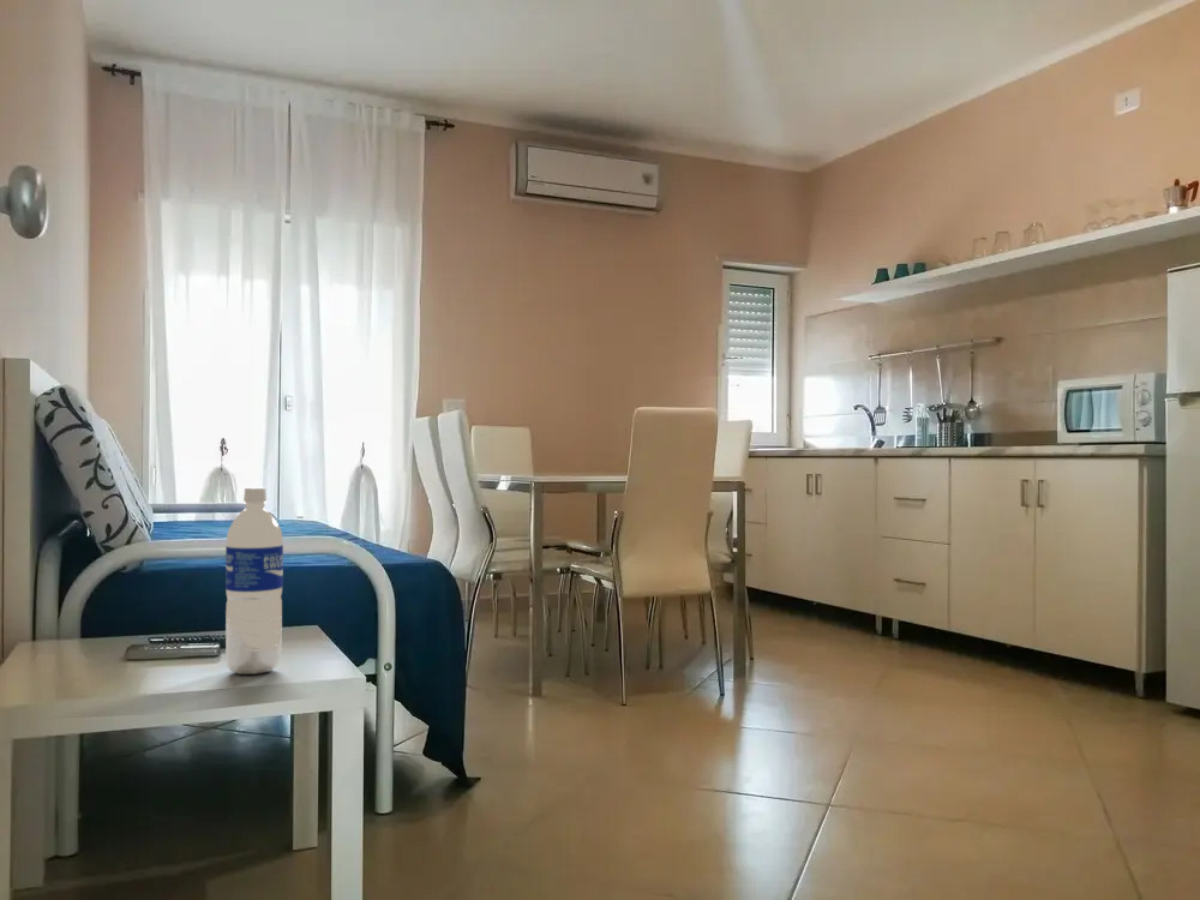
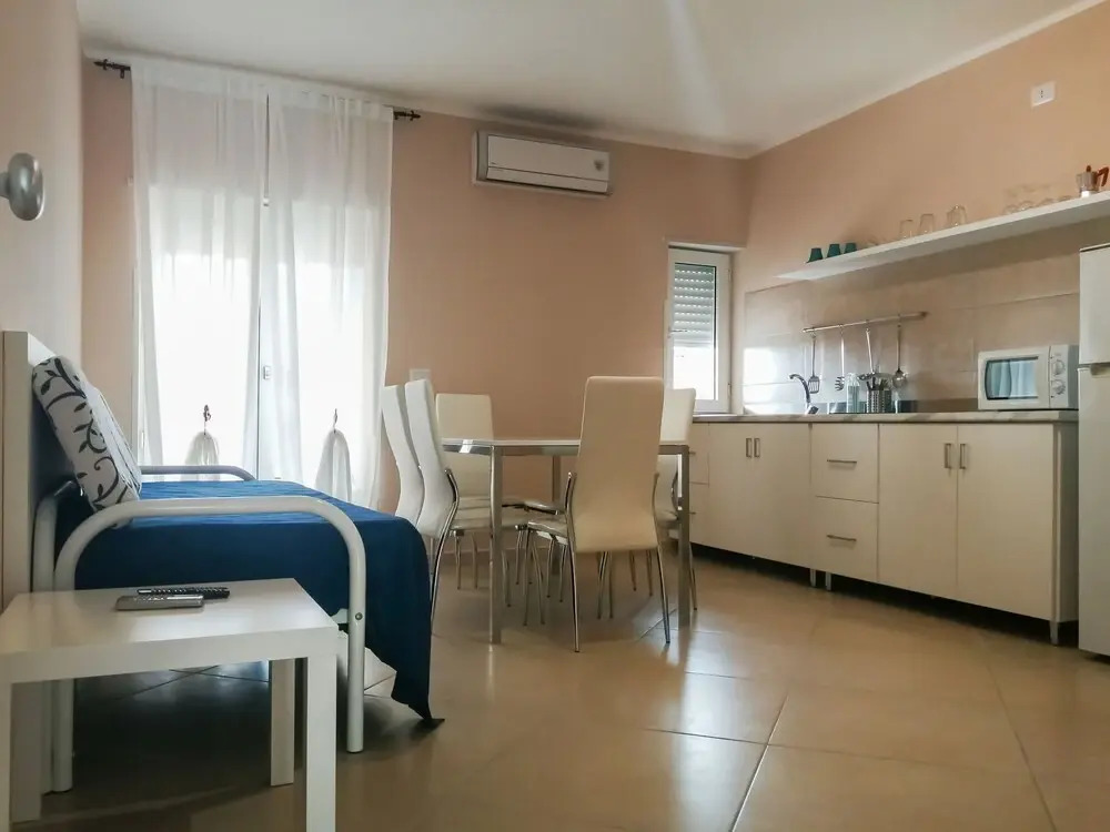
- water bottle [224,486,284,676]
